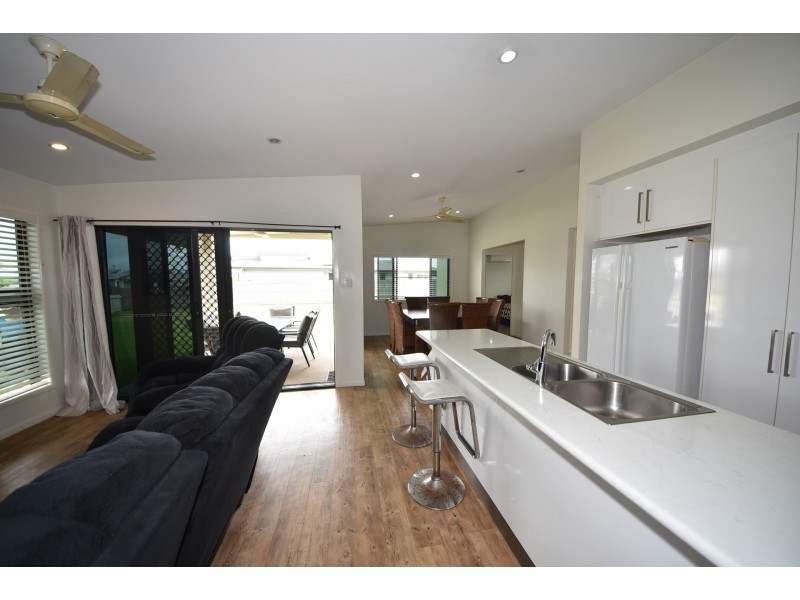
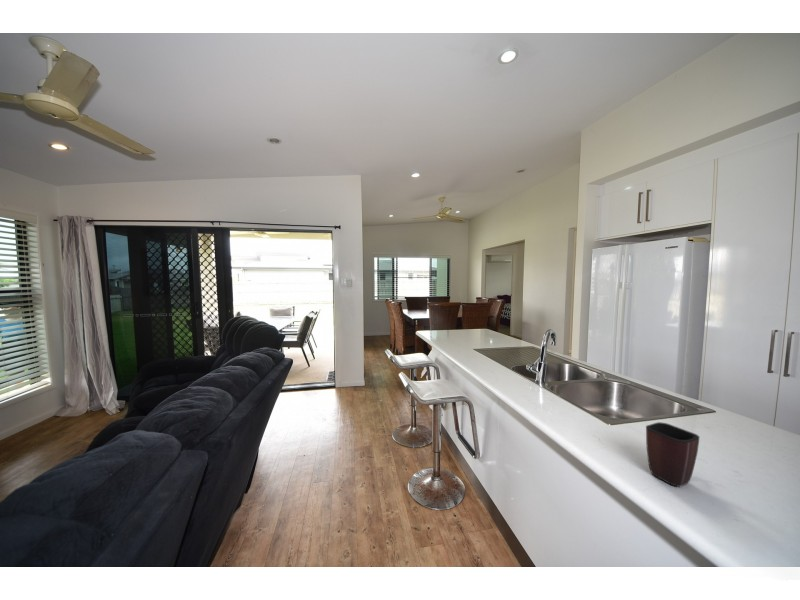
+ mug [645,421,700,488]
